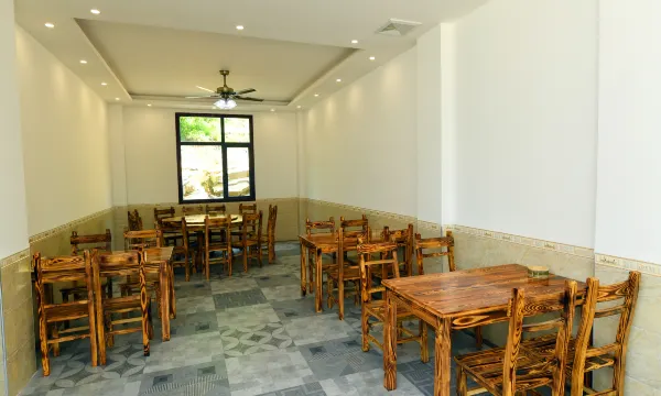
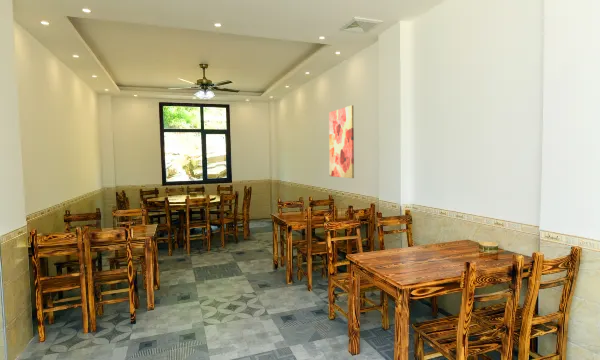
+ wall art [328,104,355,179]
